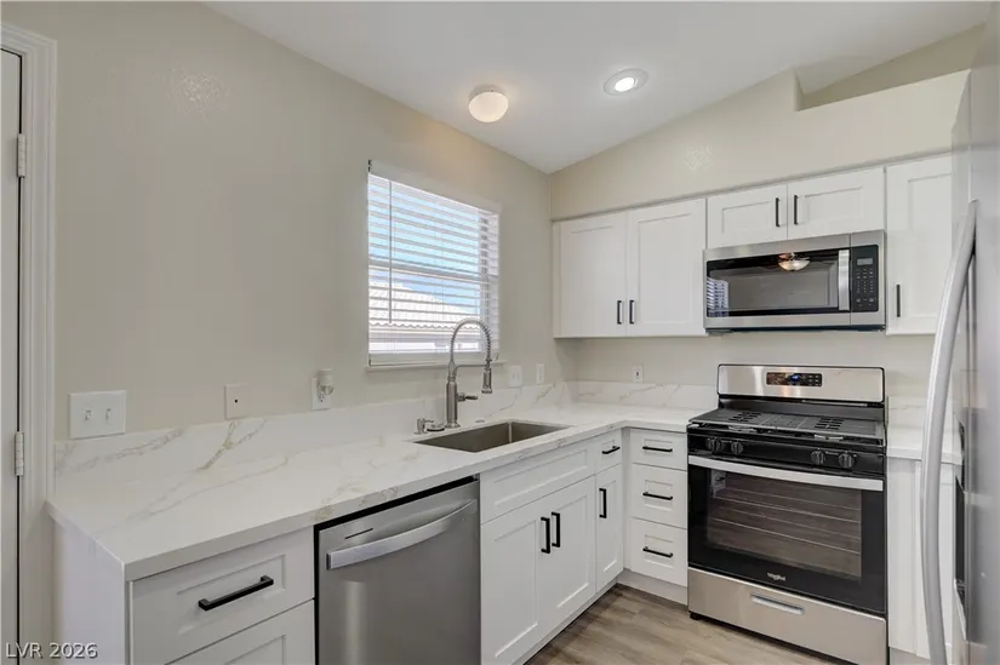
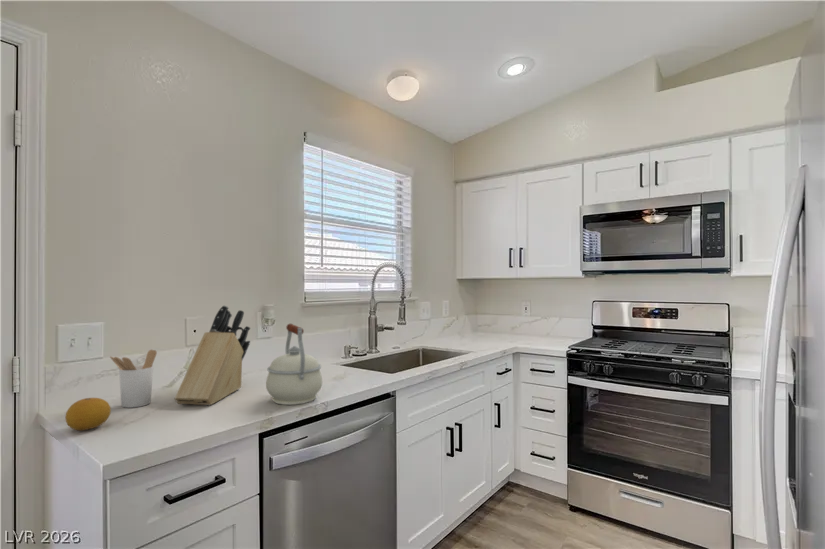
+ kettle [265,323,323,406]
+ utensil holder [109,349,158,409]
+ fruit [64,397,112,431]
+ knife block [174,304,251,406]
